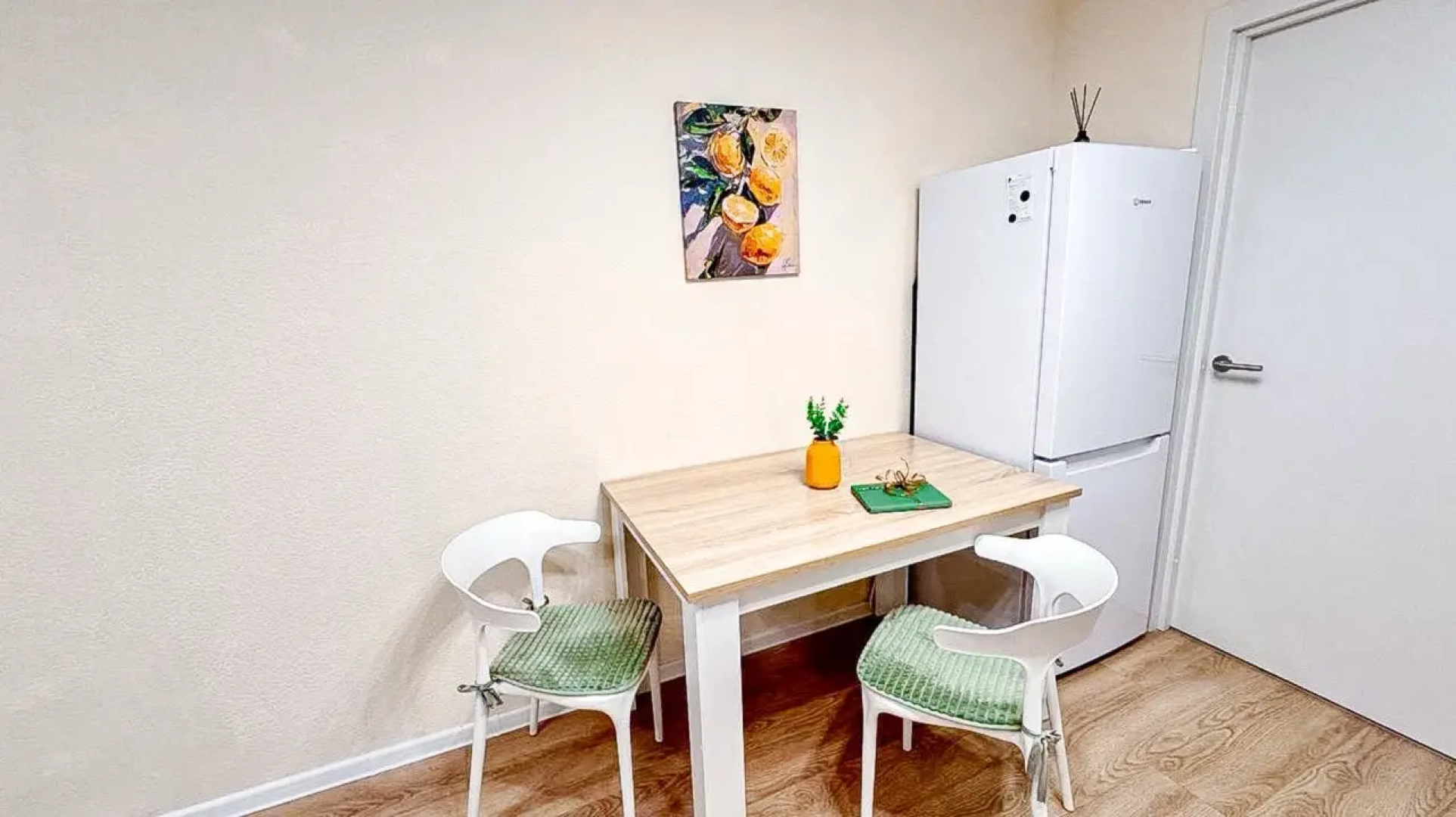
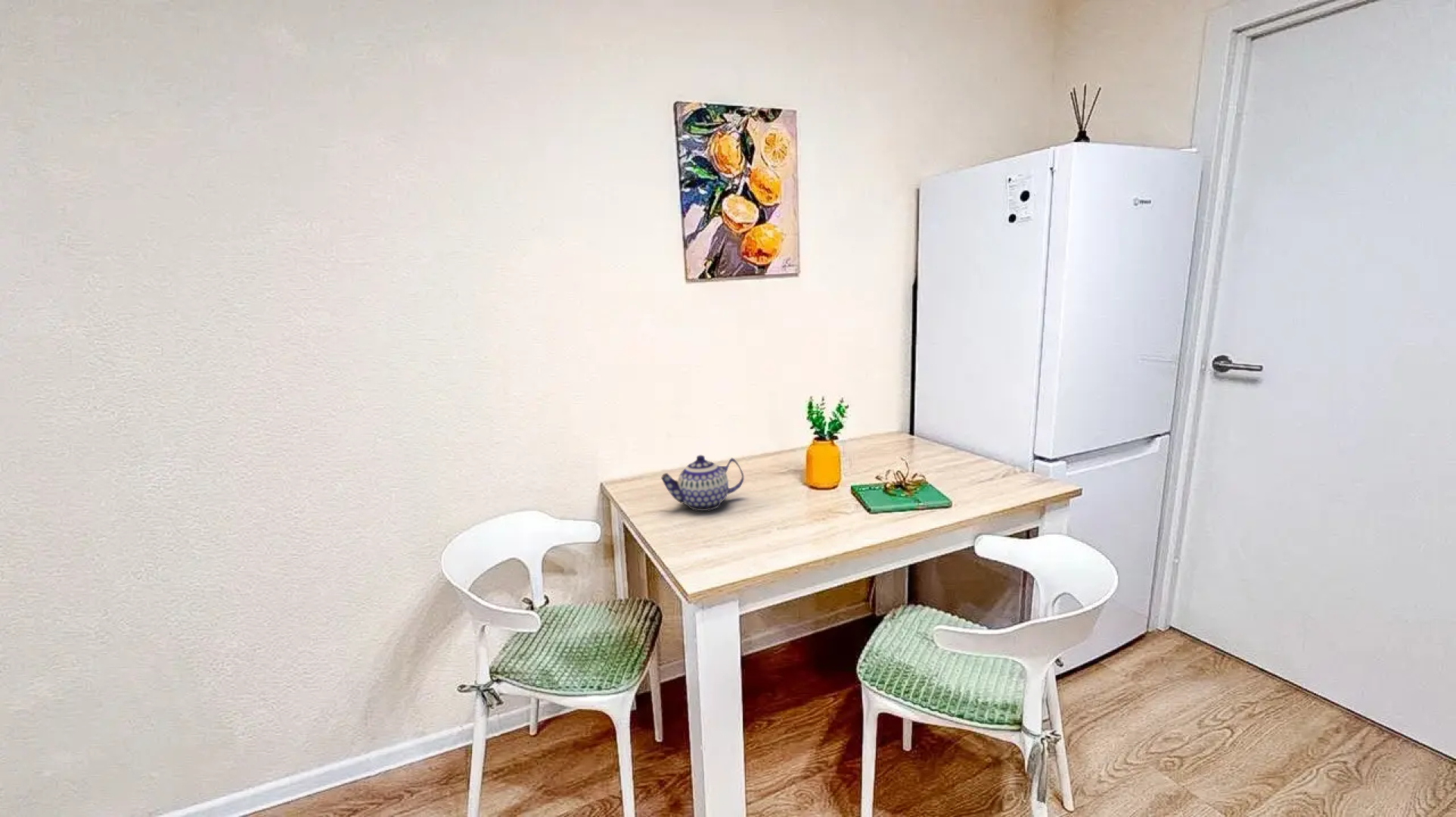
+ teapot [660,455,744,511]
